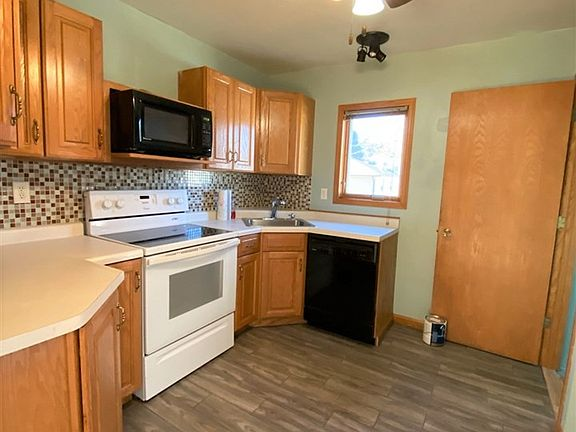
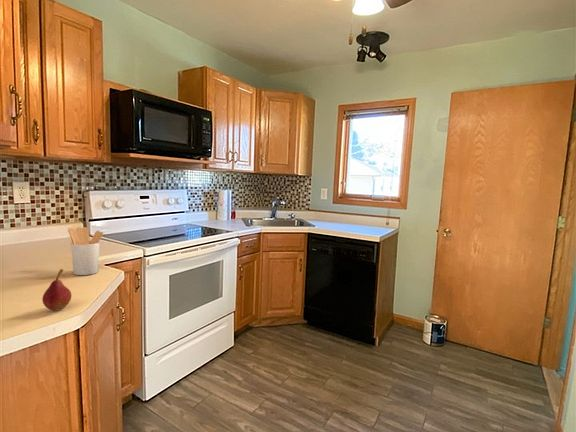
+ utensil holder [67,226,104,276]
+ fruit [41,268,73,312]
